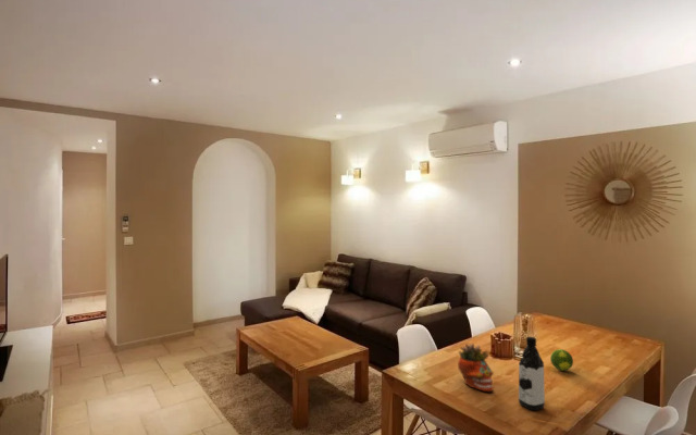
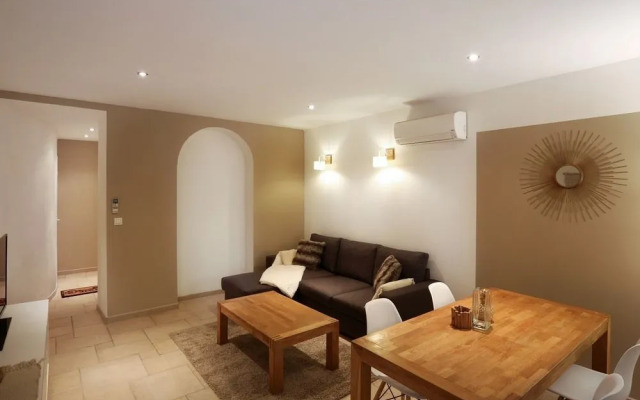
- water bottle [518,336,546,411]
- fruit [549,348,574,372]
- succulent planter [457,343,495,393]
